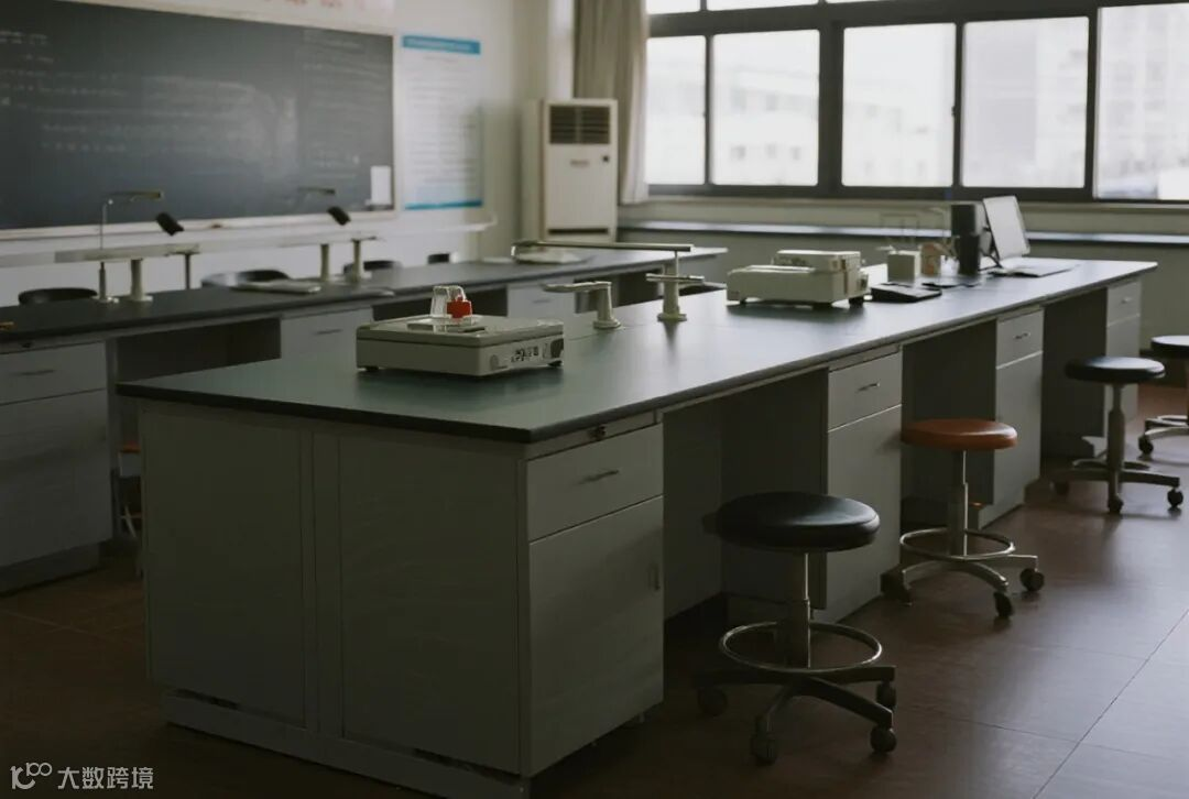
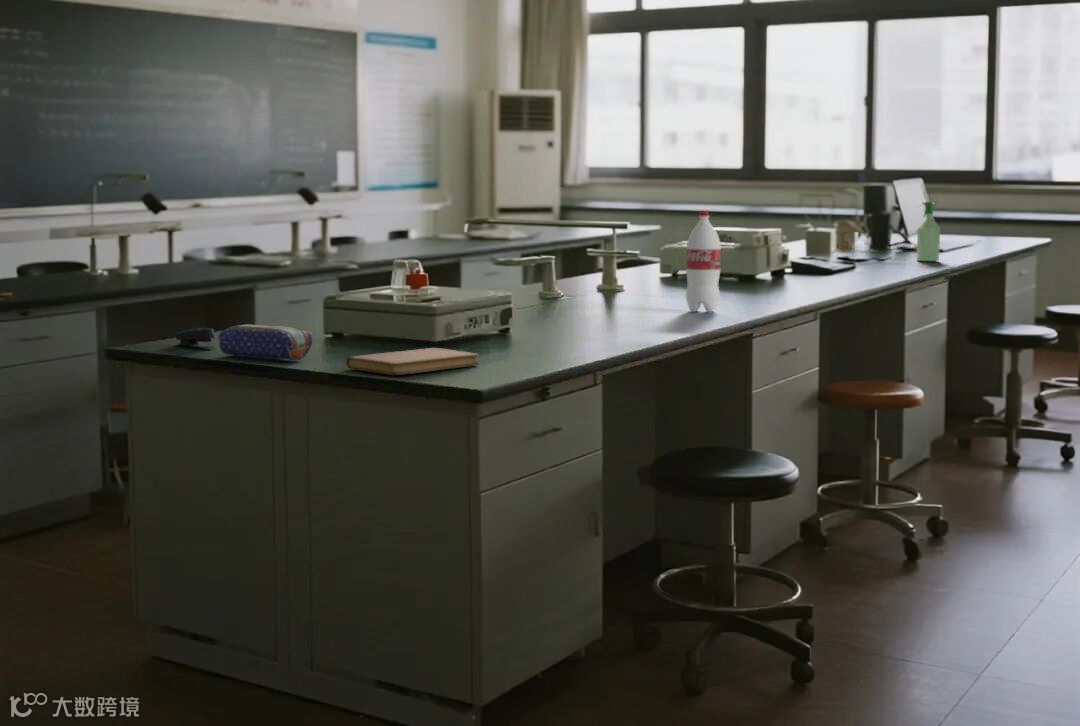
+ notebook [345,347,480,376]
+ stapler [174,327,217,349]
+ pencil case [217,323,313,361]
+ spray bottle [916,200,942,262]
+ bottle [685,210,722,313]
